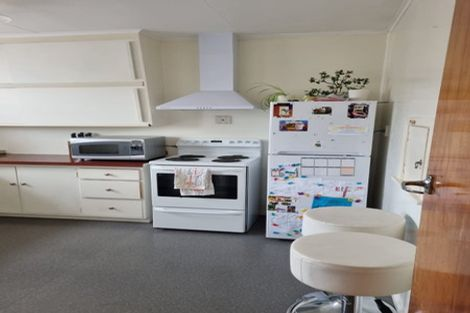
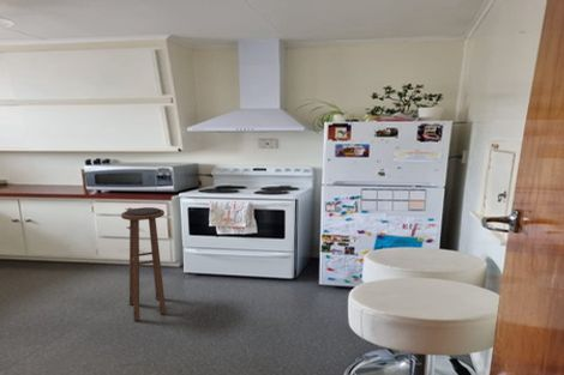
+ stool [120,206,167,321]
